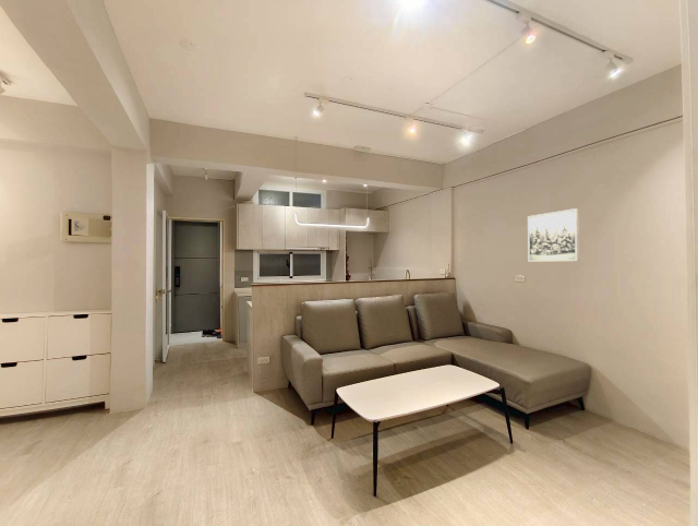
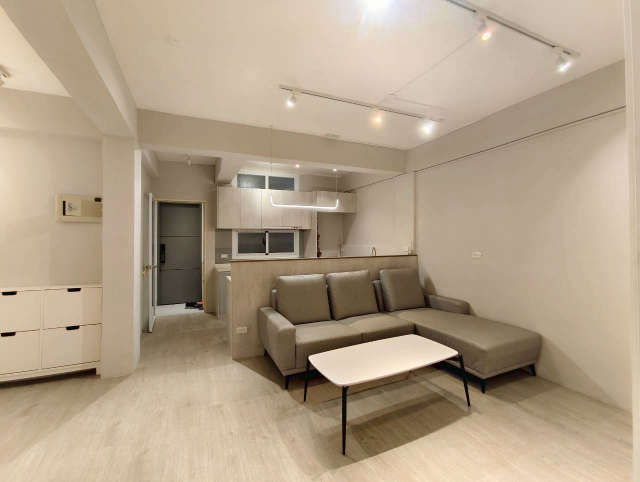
- wall art [527,207,580,263]
